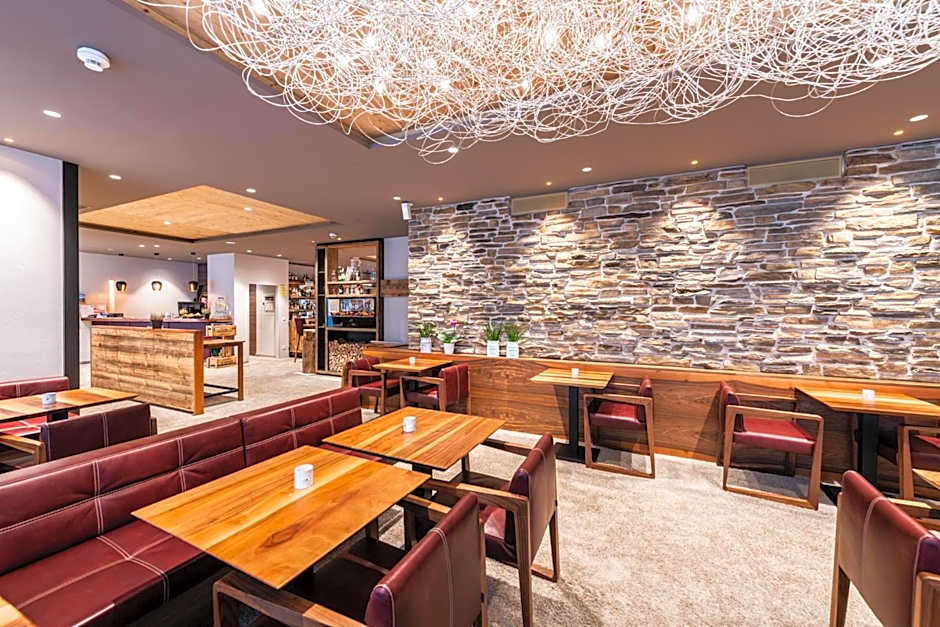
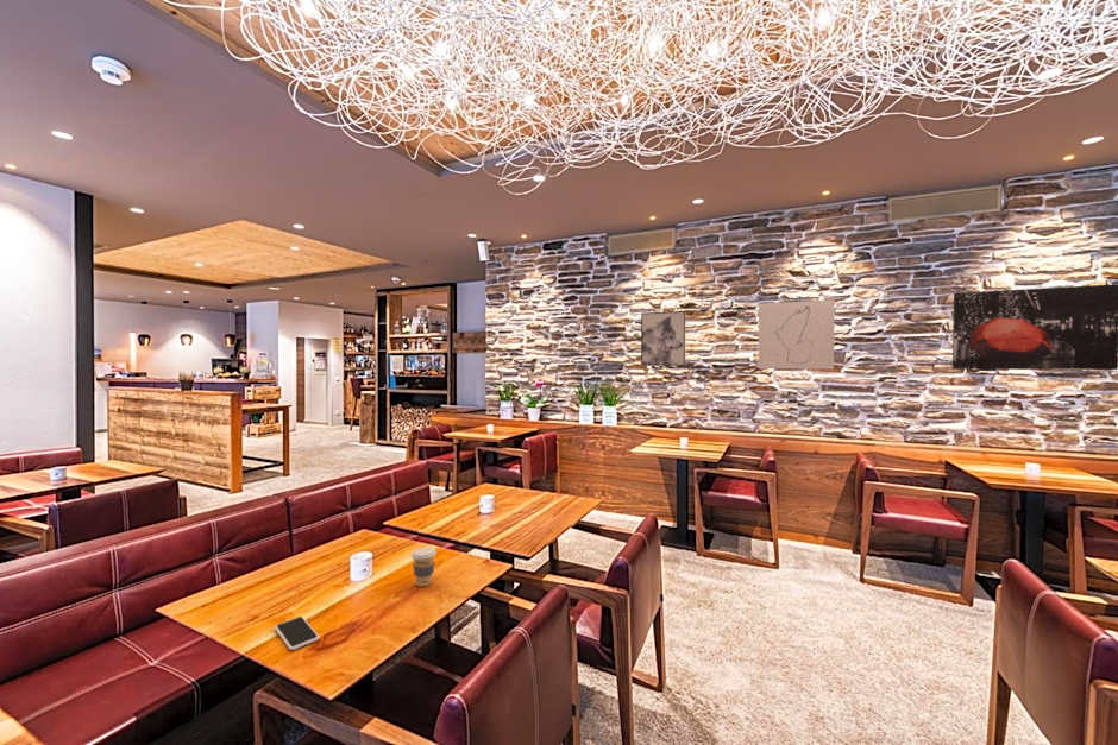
+ wall art [758,298,836,370]
+ smartphone [274,615,320,651]
+ coffee cup [410,547,438,588]
+ wall art [640,310,687,367]
+ wall art [951,283,1118,371]
